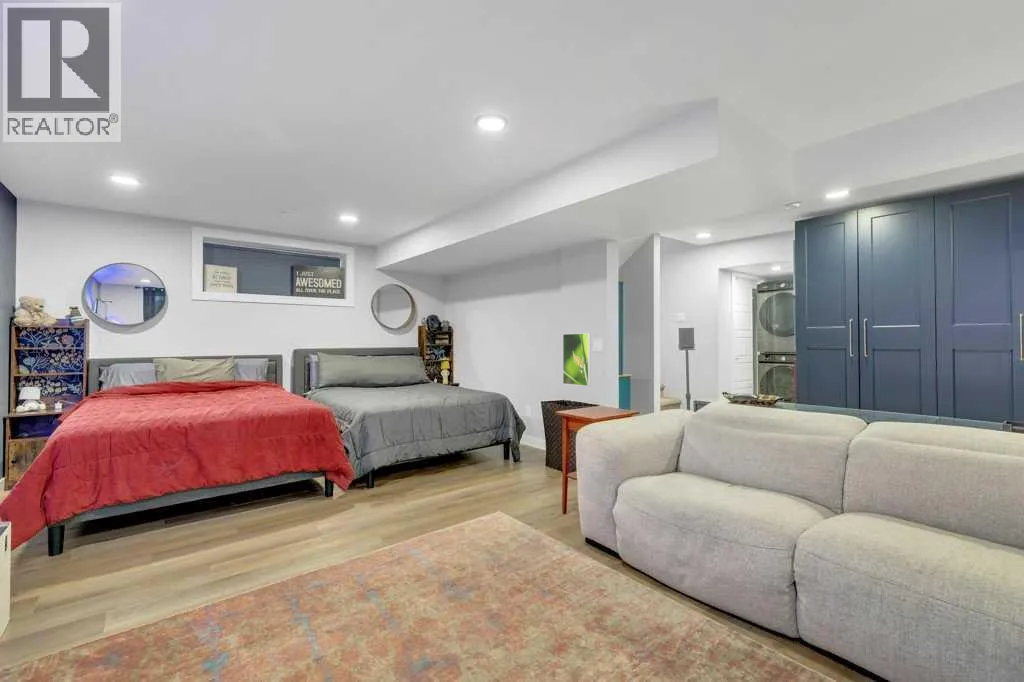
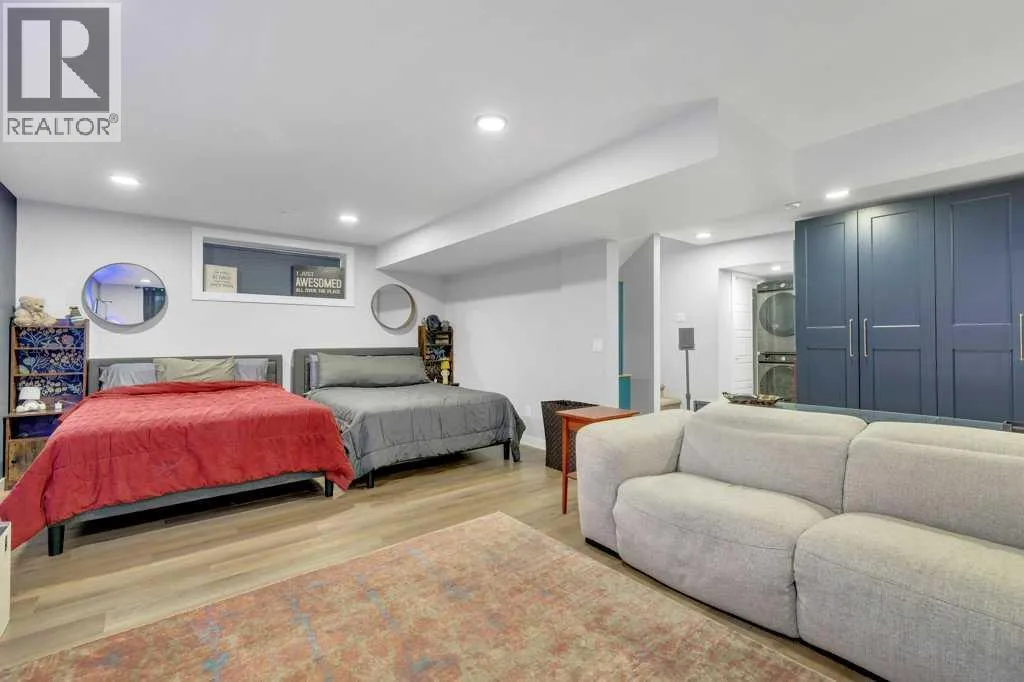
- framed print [562,332,592,387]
